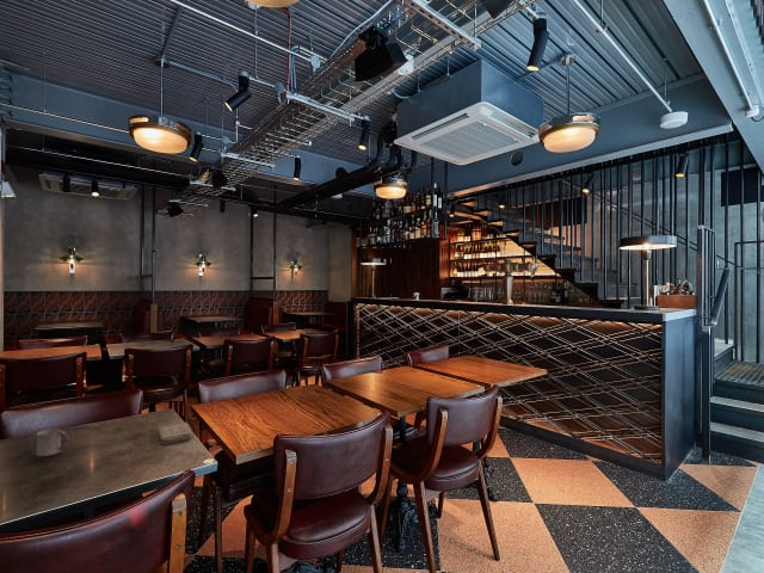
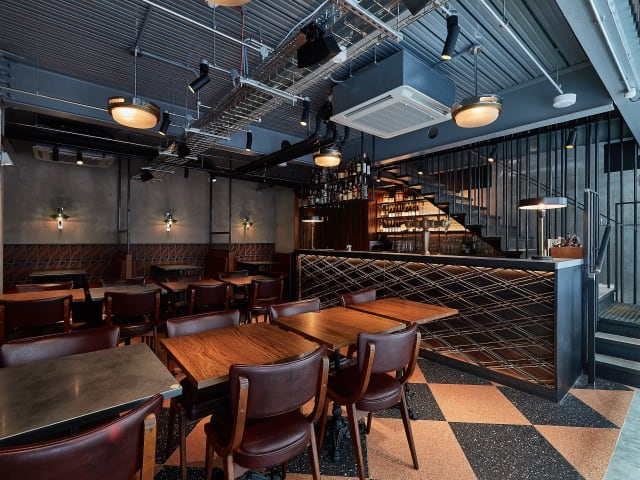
- cup [36,427,69,457]
- washcloth [156,421,193,446]
